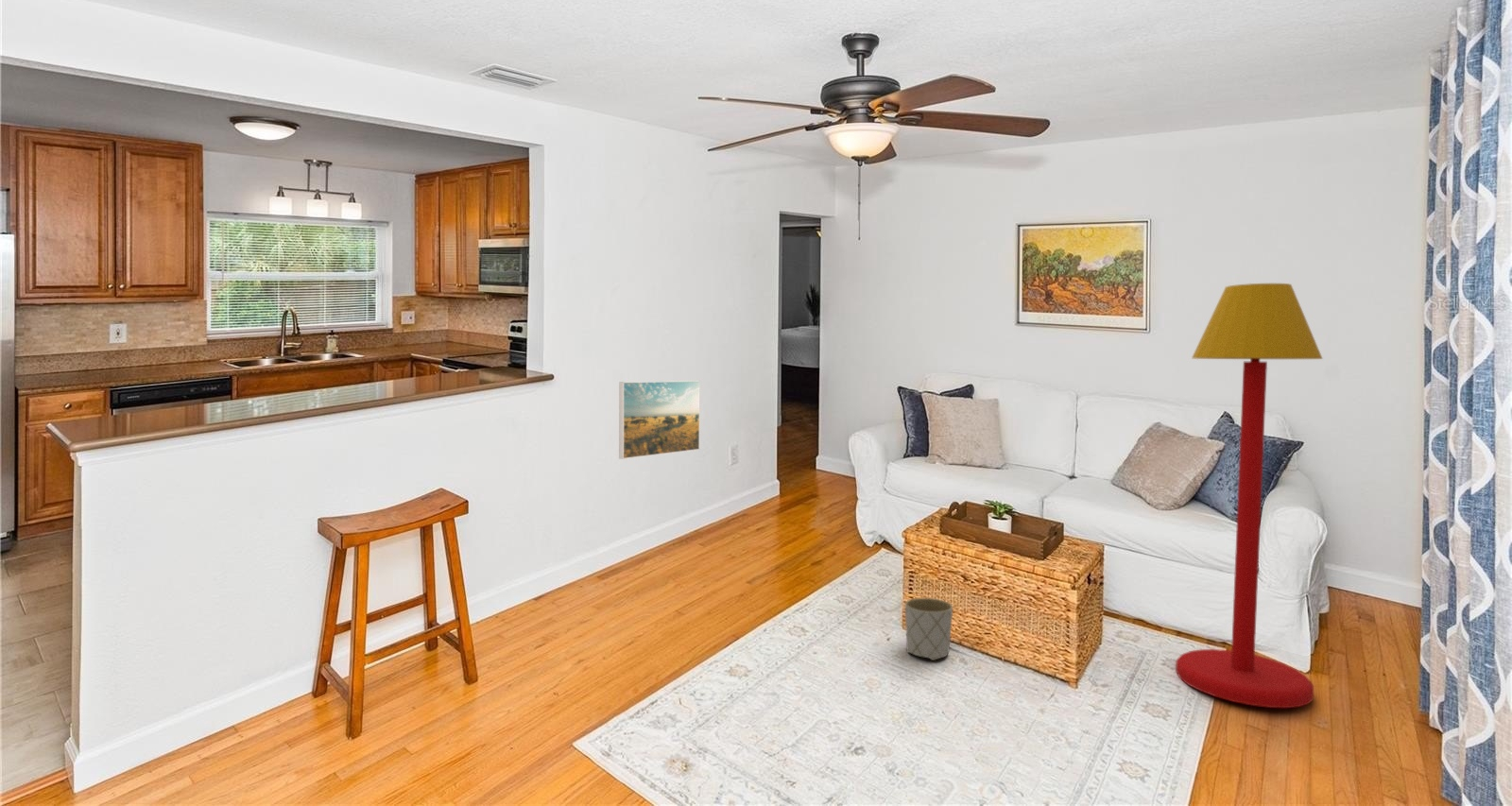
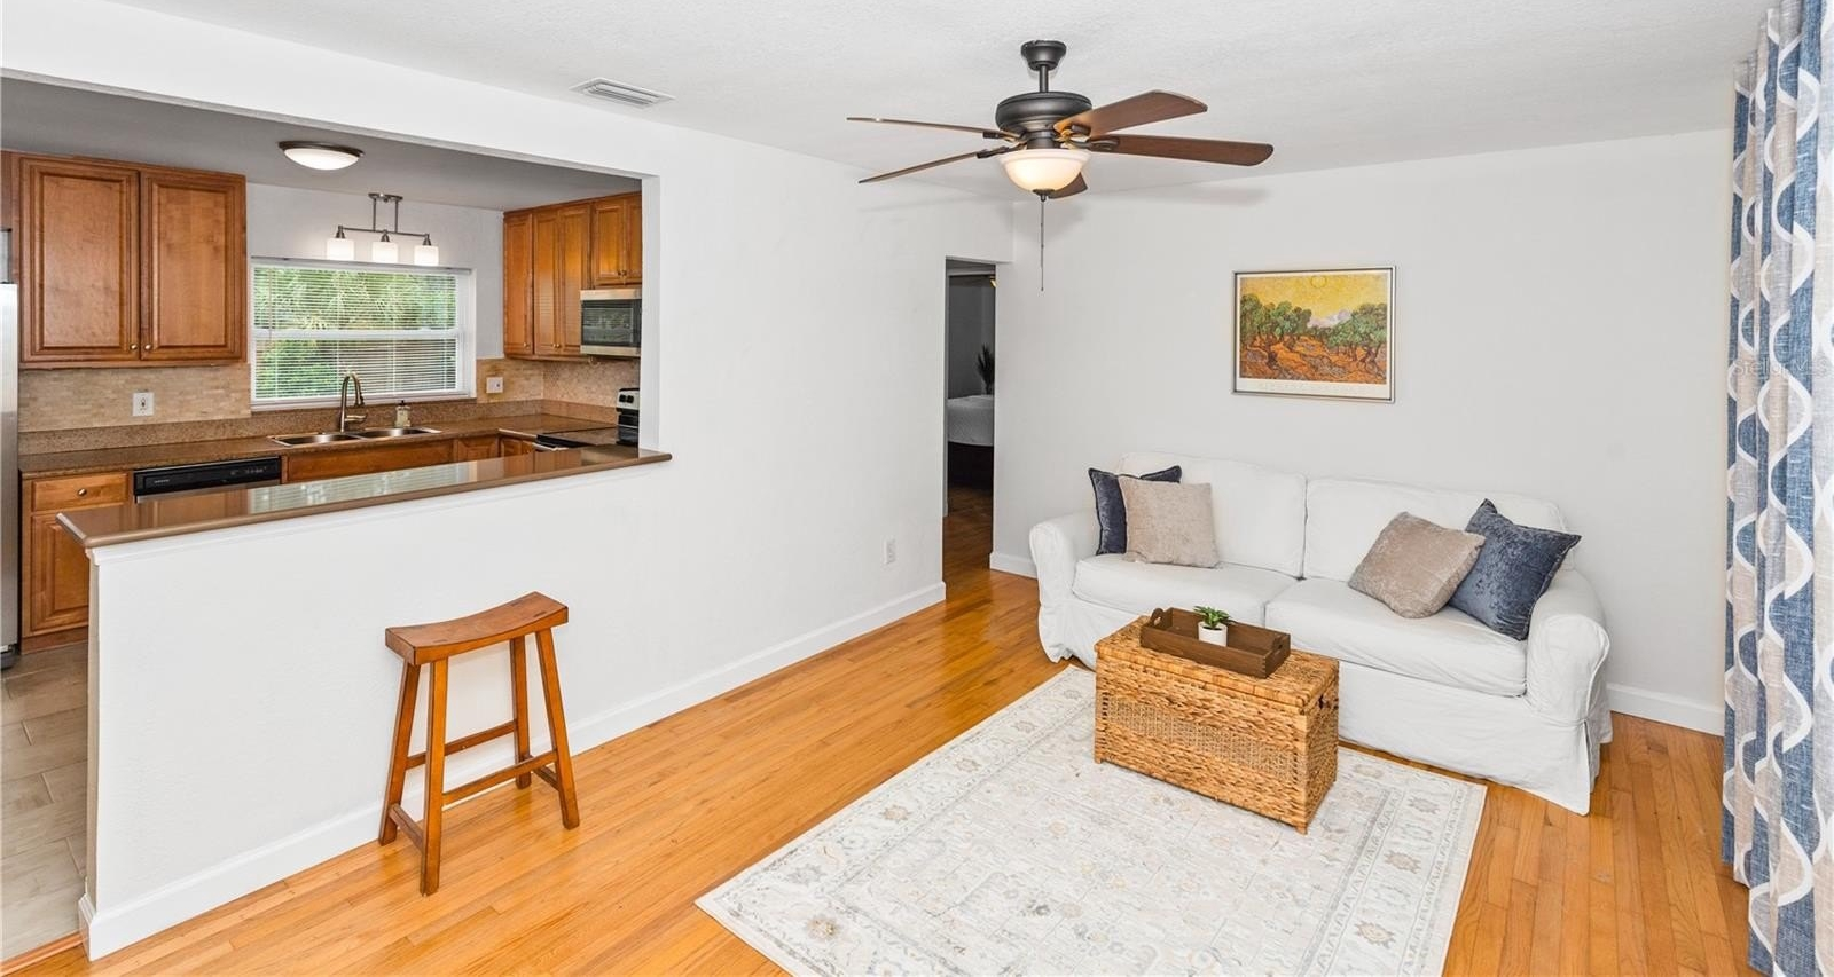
- planter [904,597,954,661]
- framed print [618,380,701,460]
- floor lamp [1175,283,1324,709]
